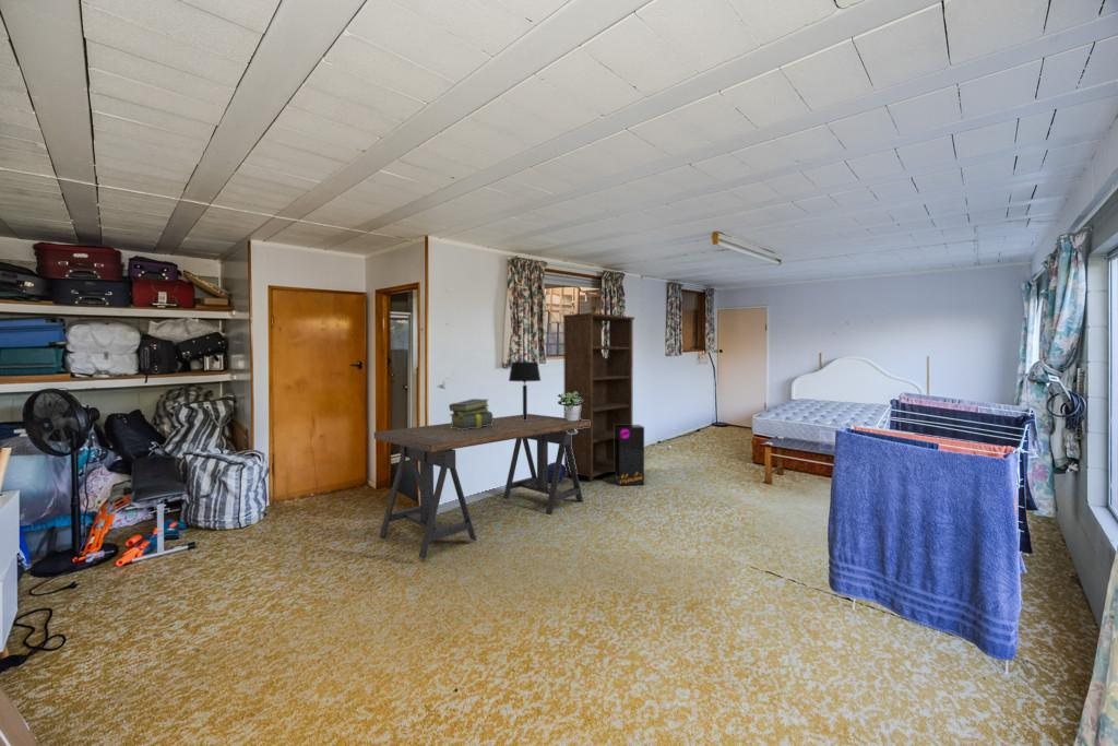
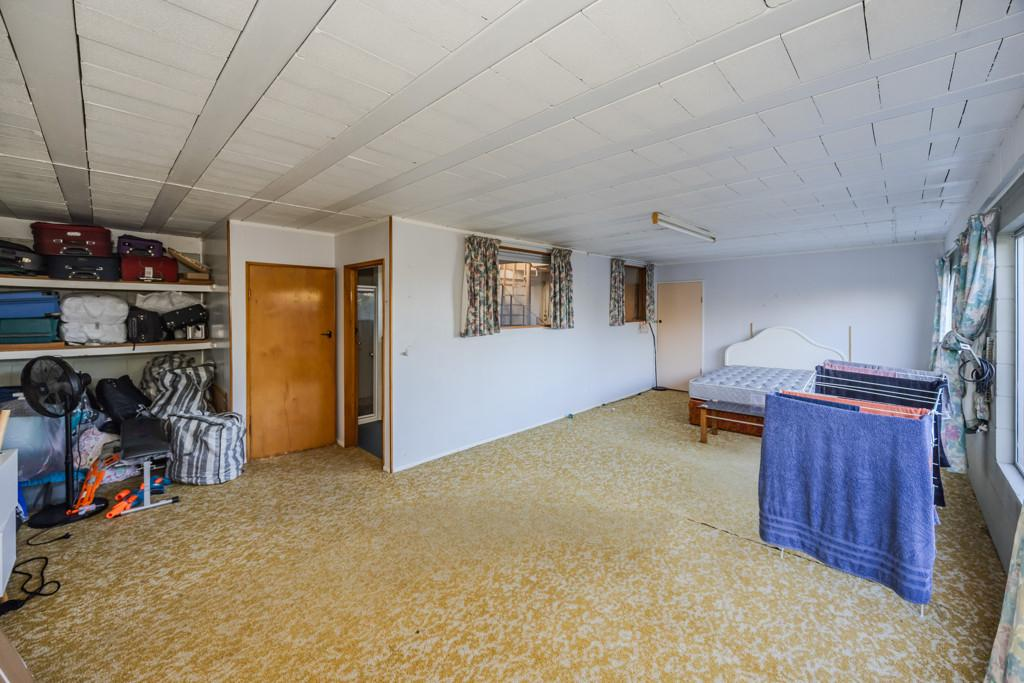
- potted plant [557,391,583,421]
- stack of books [448,398,493,430]
- bookcase [562,311,635,482]
- desk [373,413,590,560]
- ball [548,461,567,483]
- table lamp [508,360,542,421]
- speaker [614,424,645,486]
